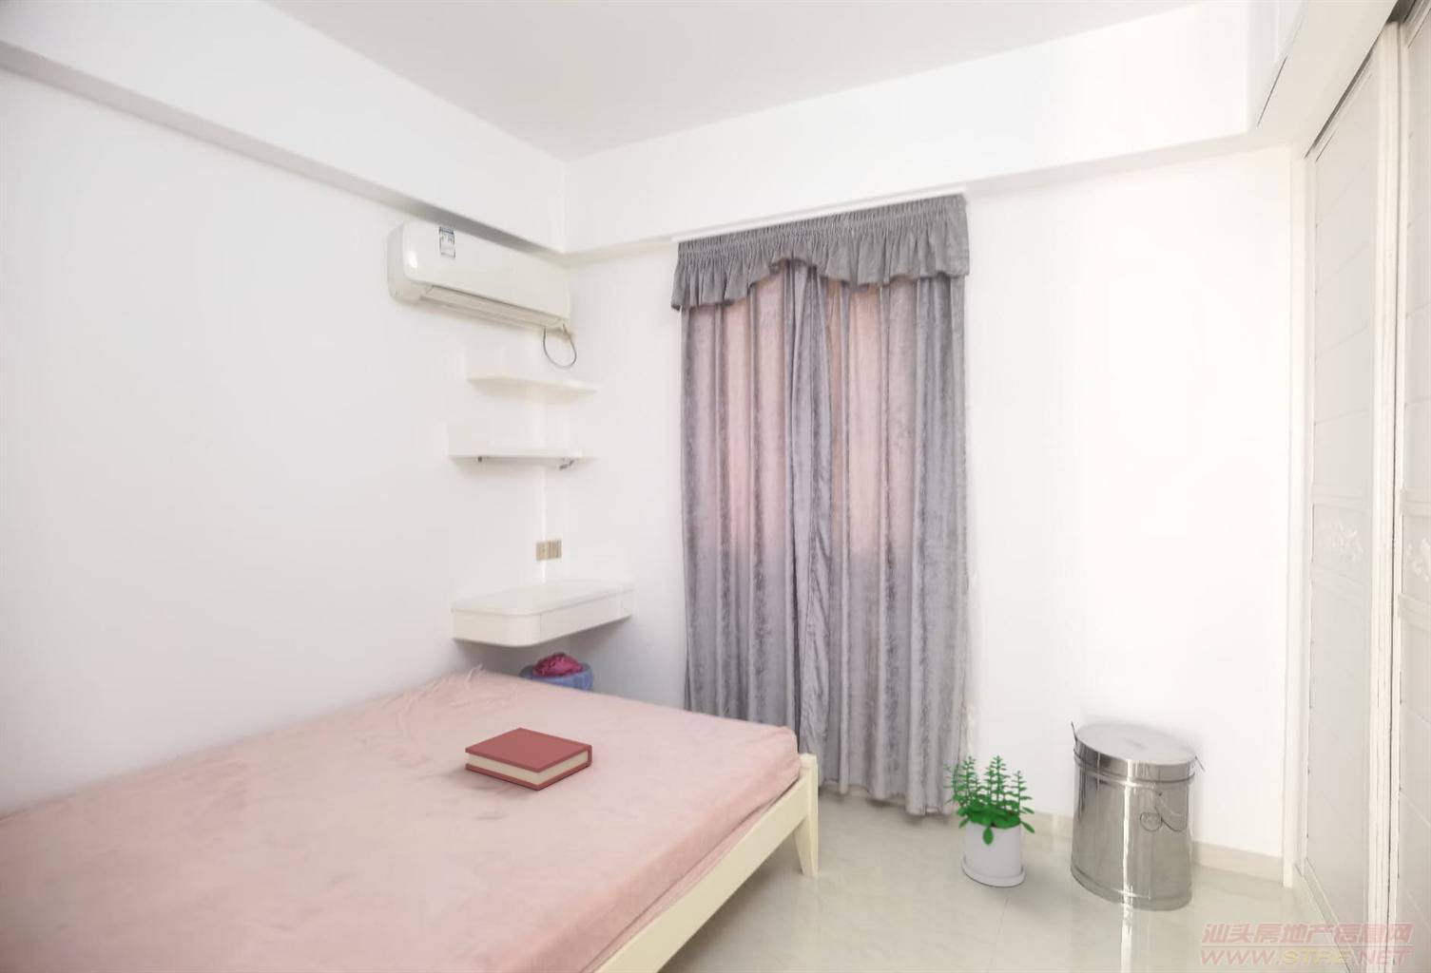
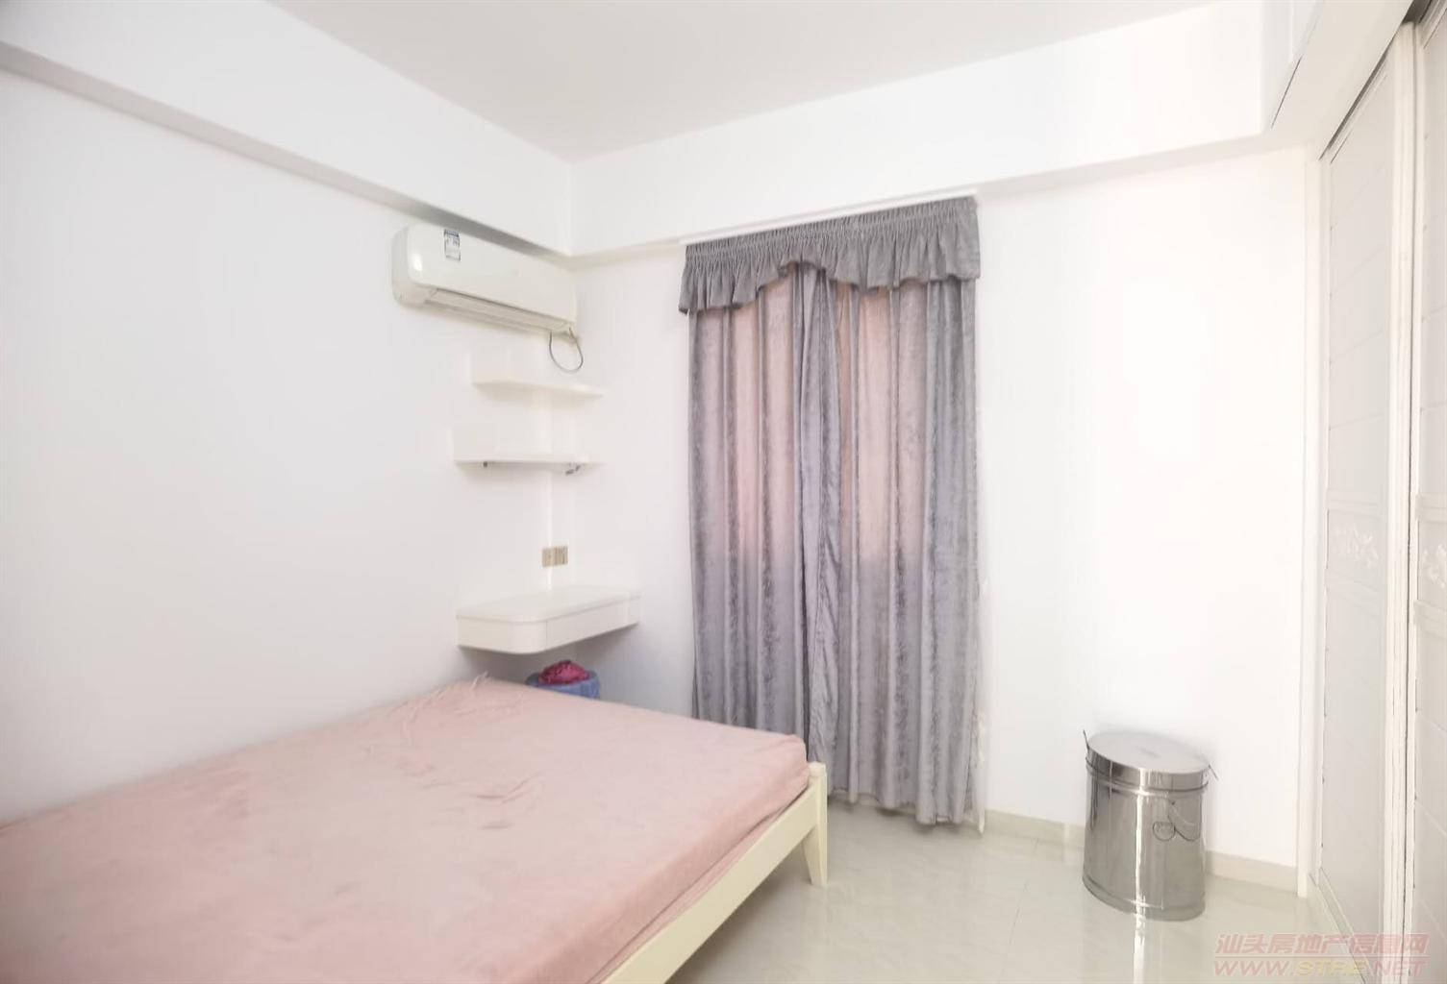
- hardback book [464,726,593,791]
- potted plant [940,755,1037,887]
